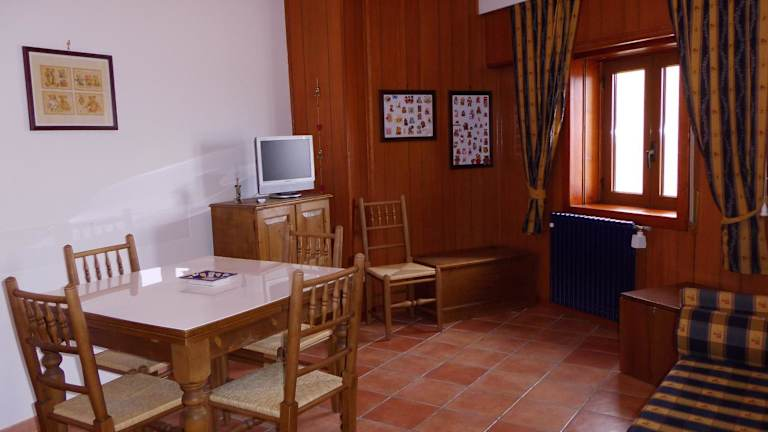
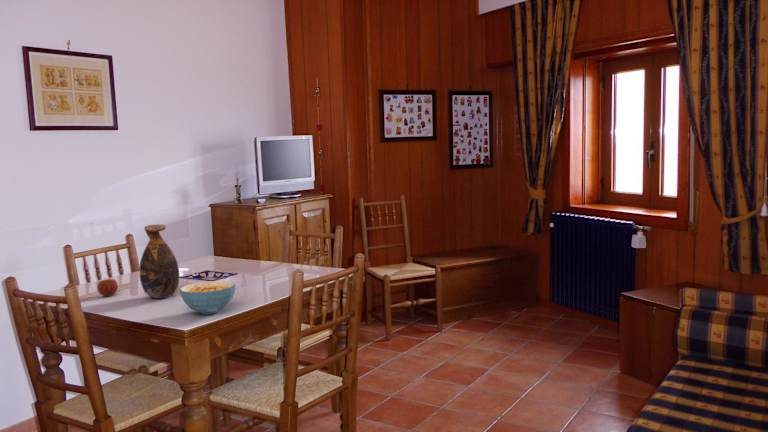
+ cereal bowl [179,280,236,315]
+ apple [96,278,119,297]
+ vase [138,224,180,299]
